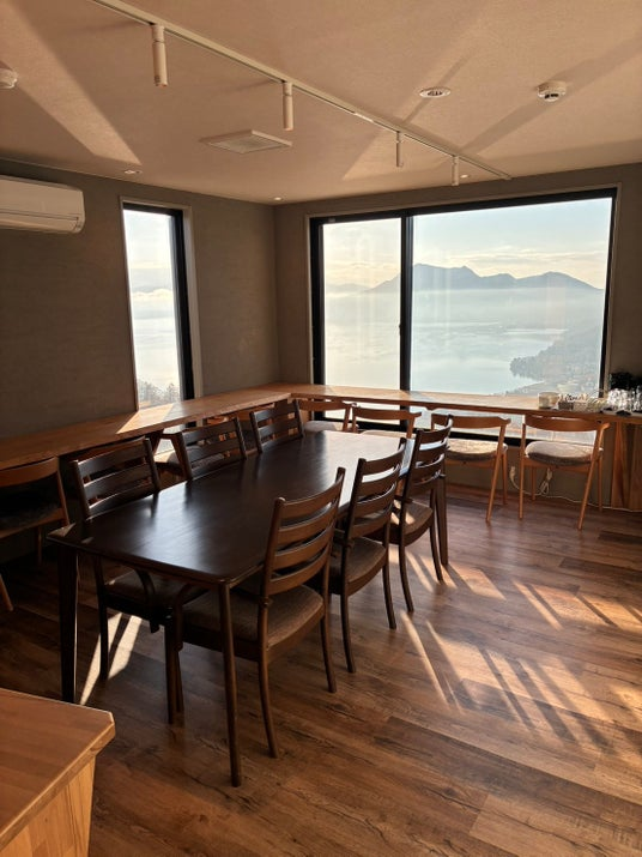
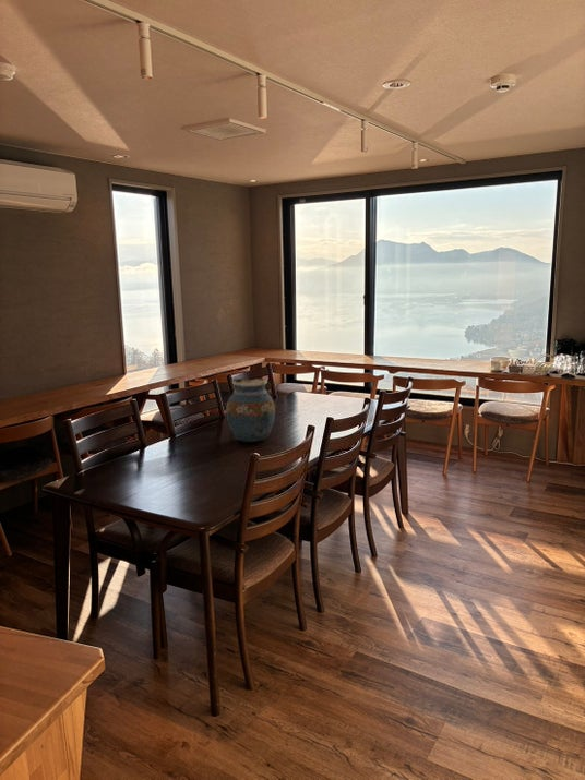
+ vase [225,377,276,443]
